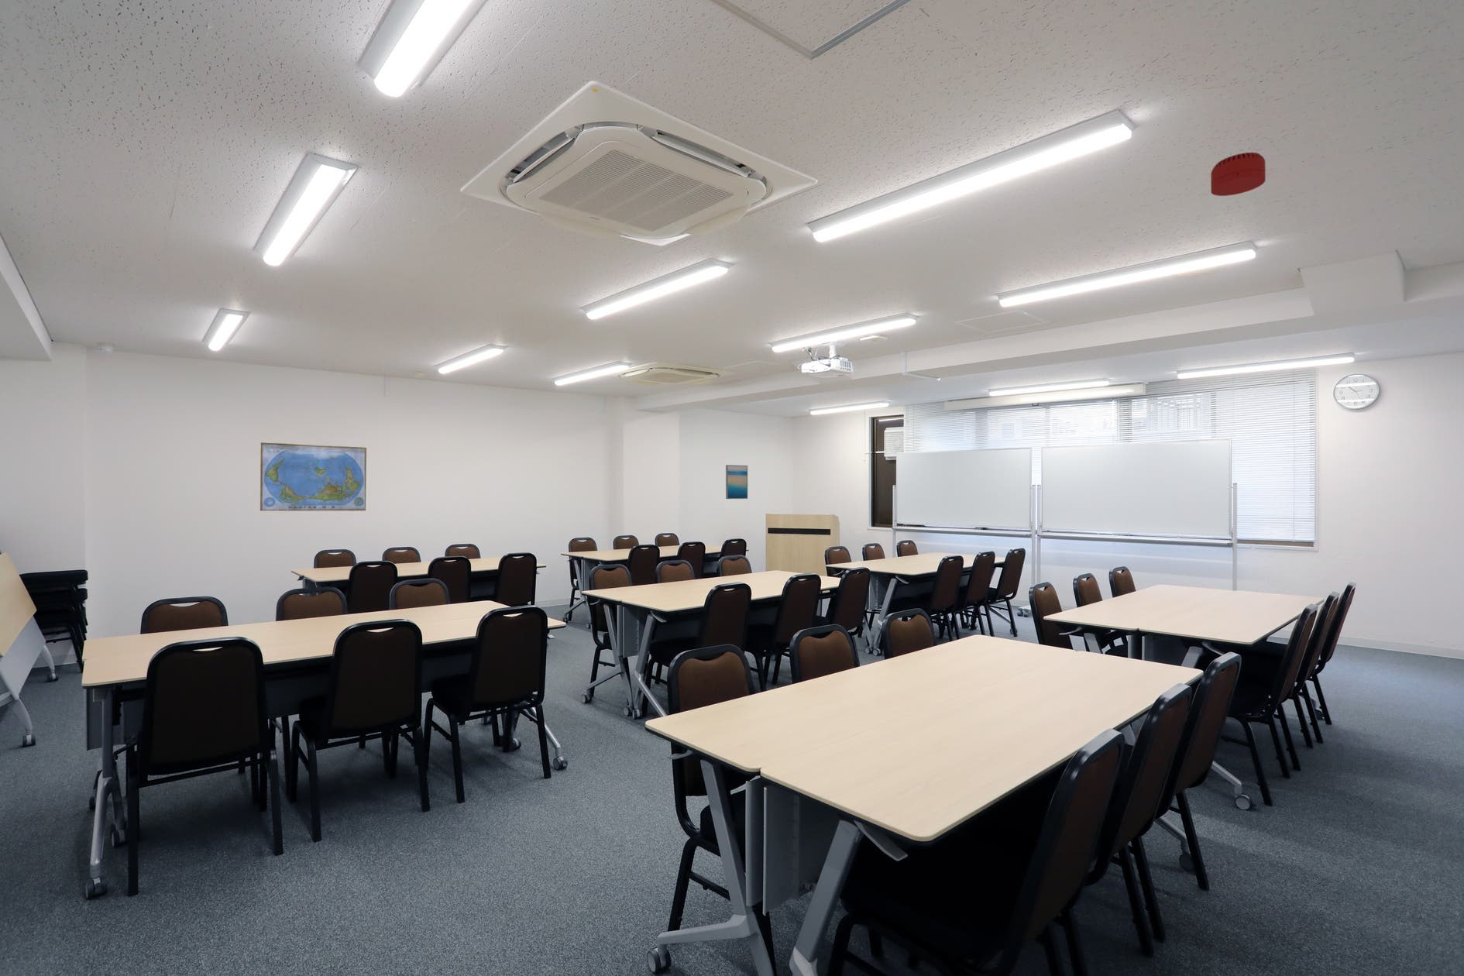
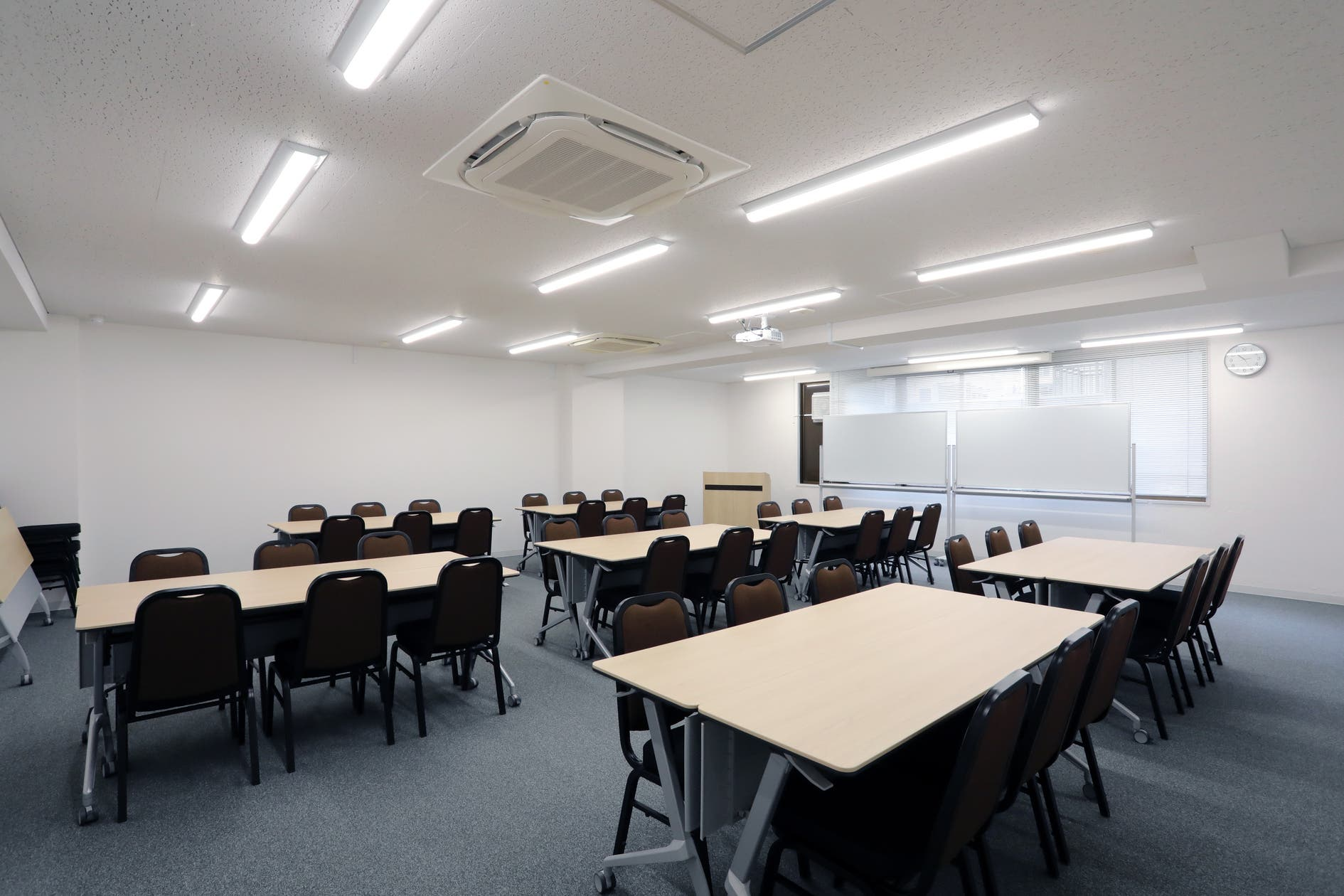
- world map [259,441,367,511]
- smoke detector [1210,151,1267,197]
- wall art [725,464,748,500]
